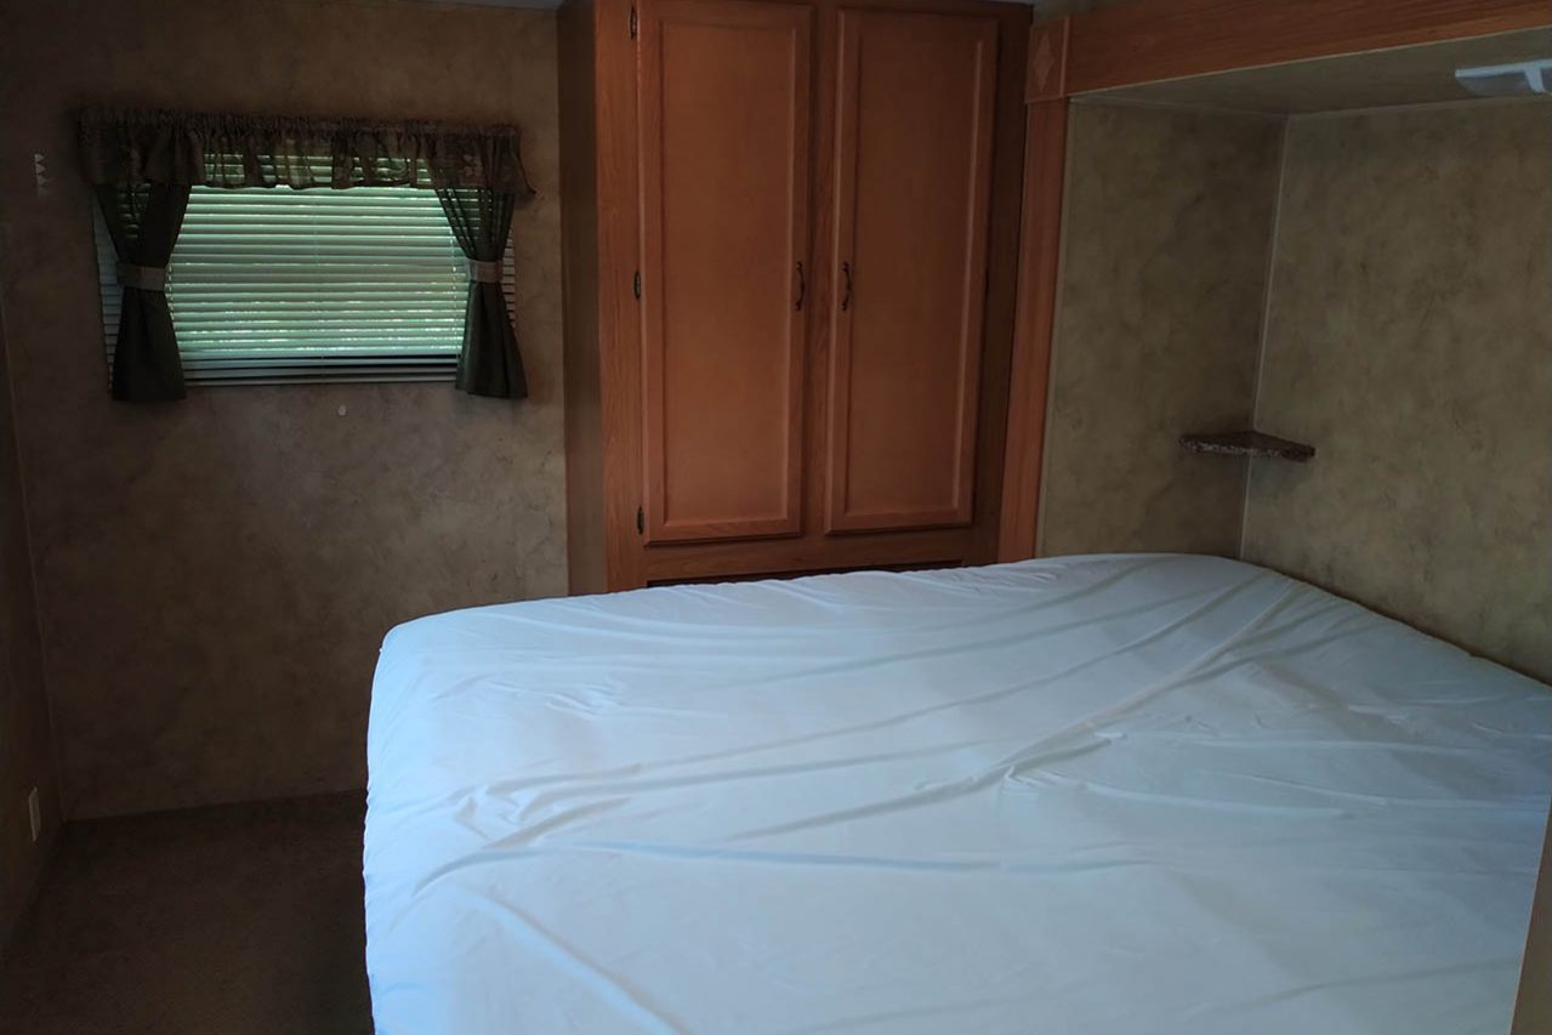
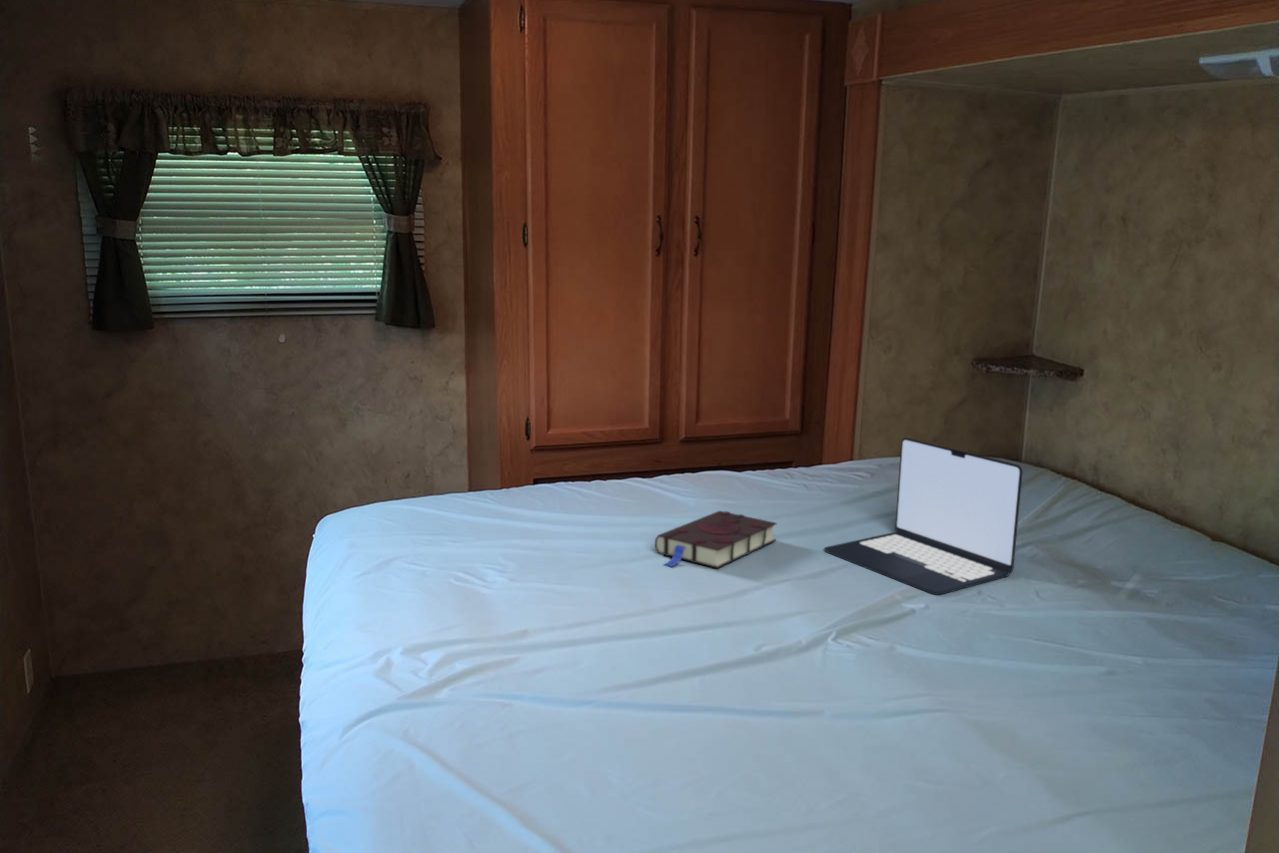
+ laptop [823,437,1024,596]
+ book [654,510,778,569]
